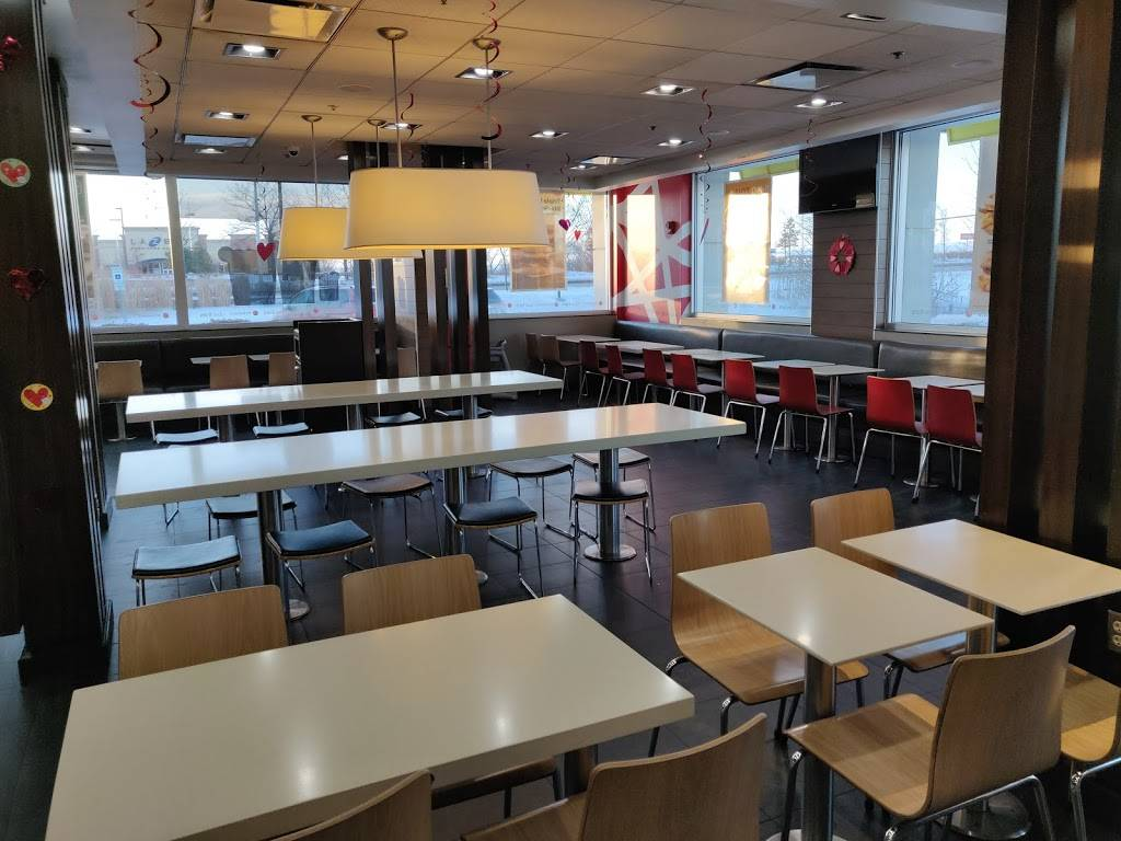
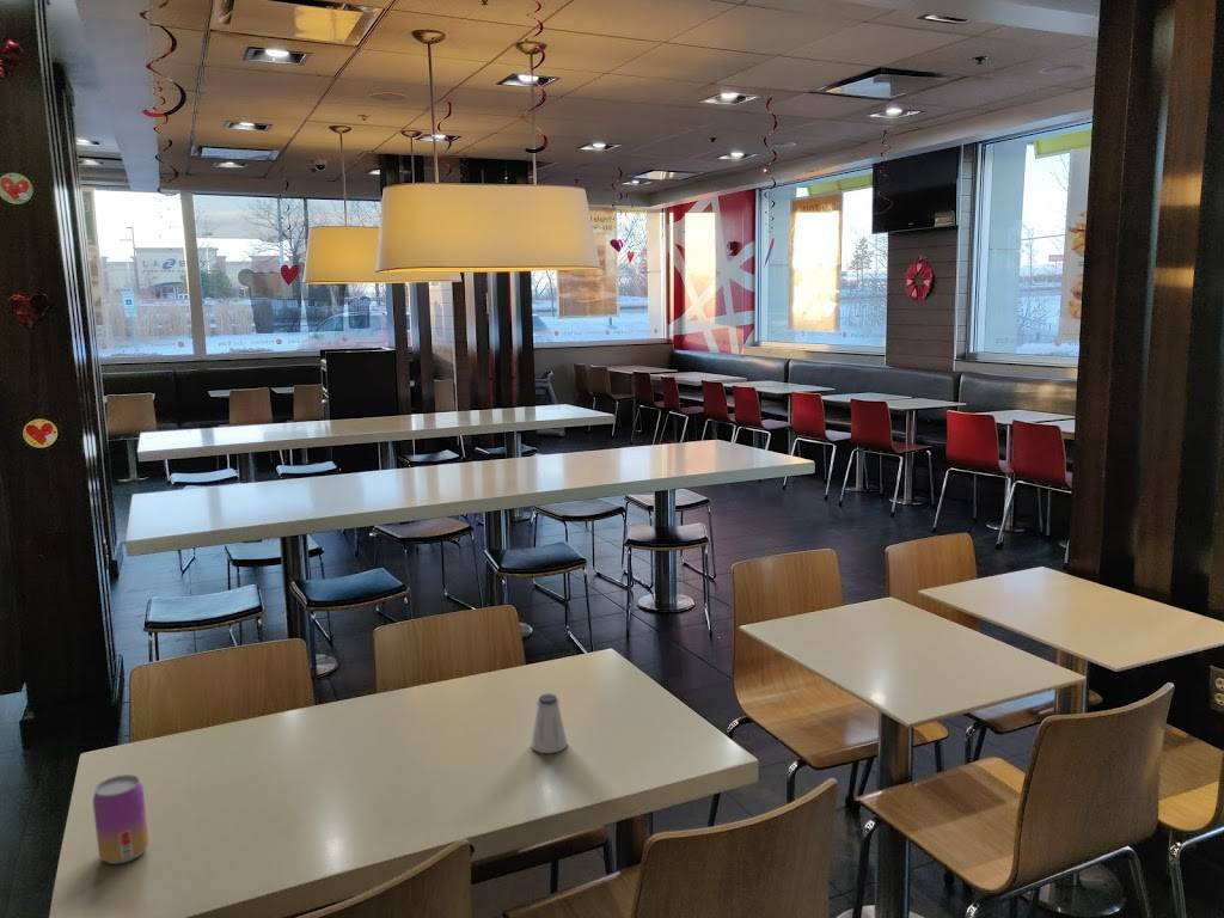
+ beer can [92,773,149,865]
+ saltshaker [530,692,569,754]
